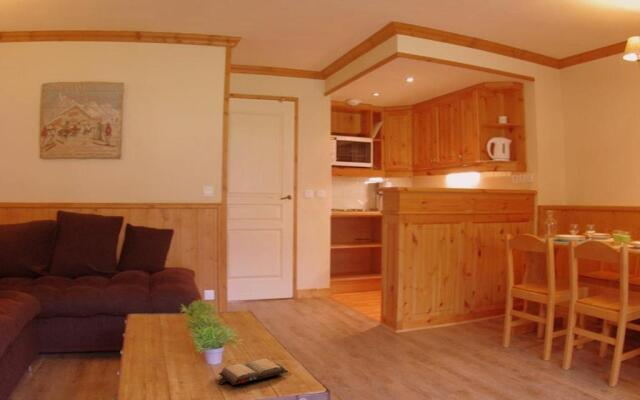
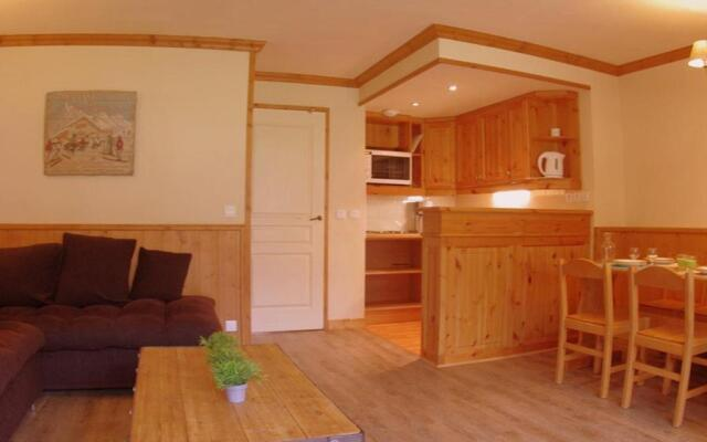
- hardback book [218,357,289,386]
